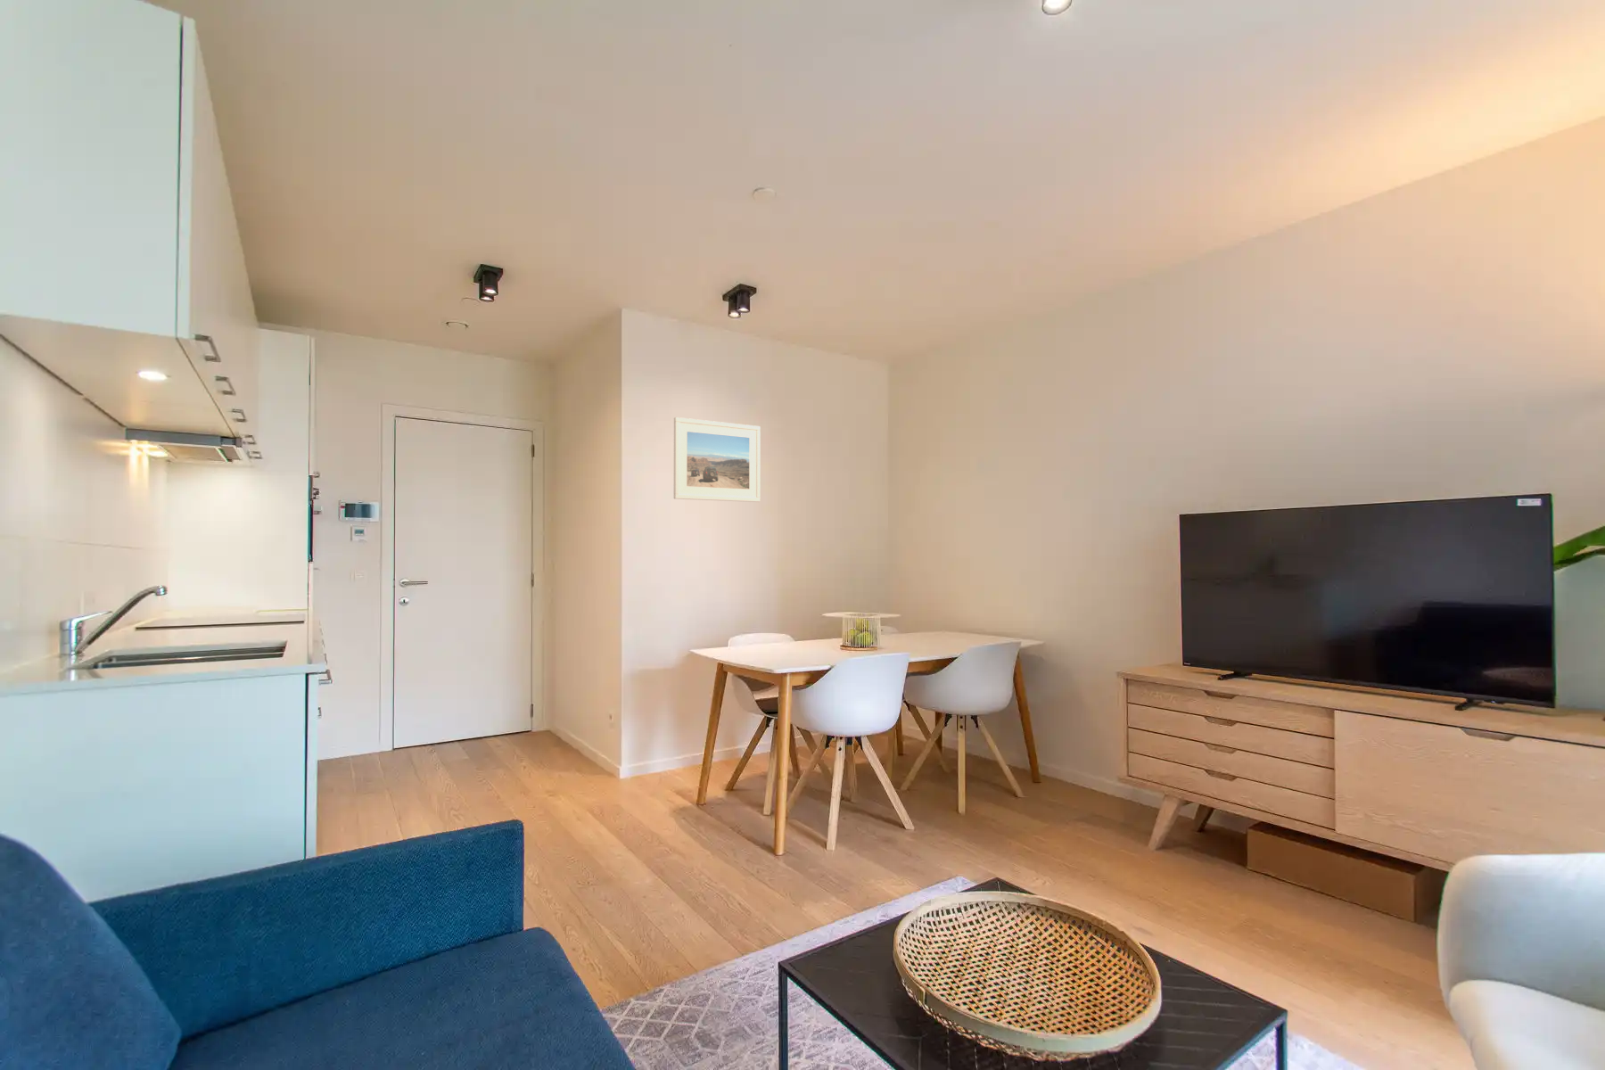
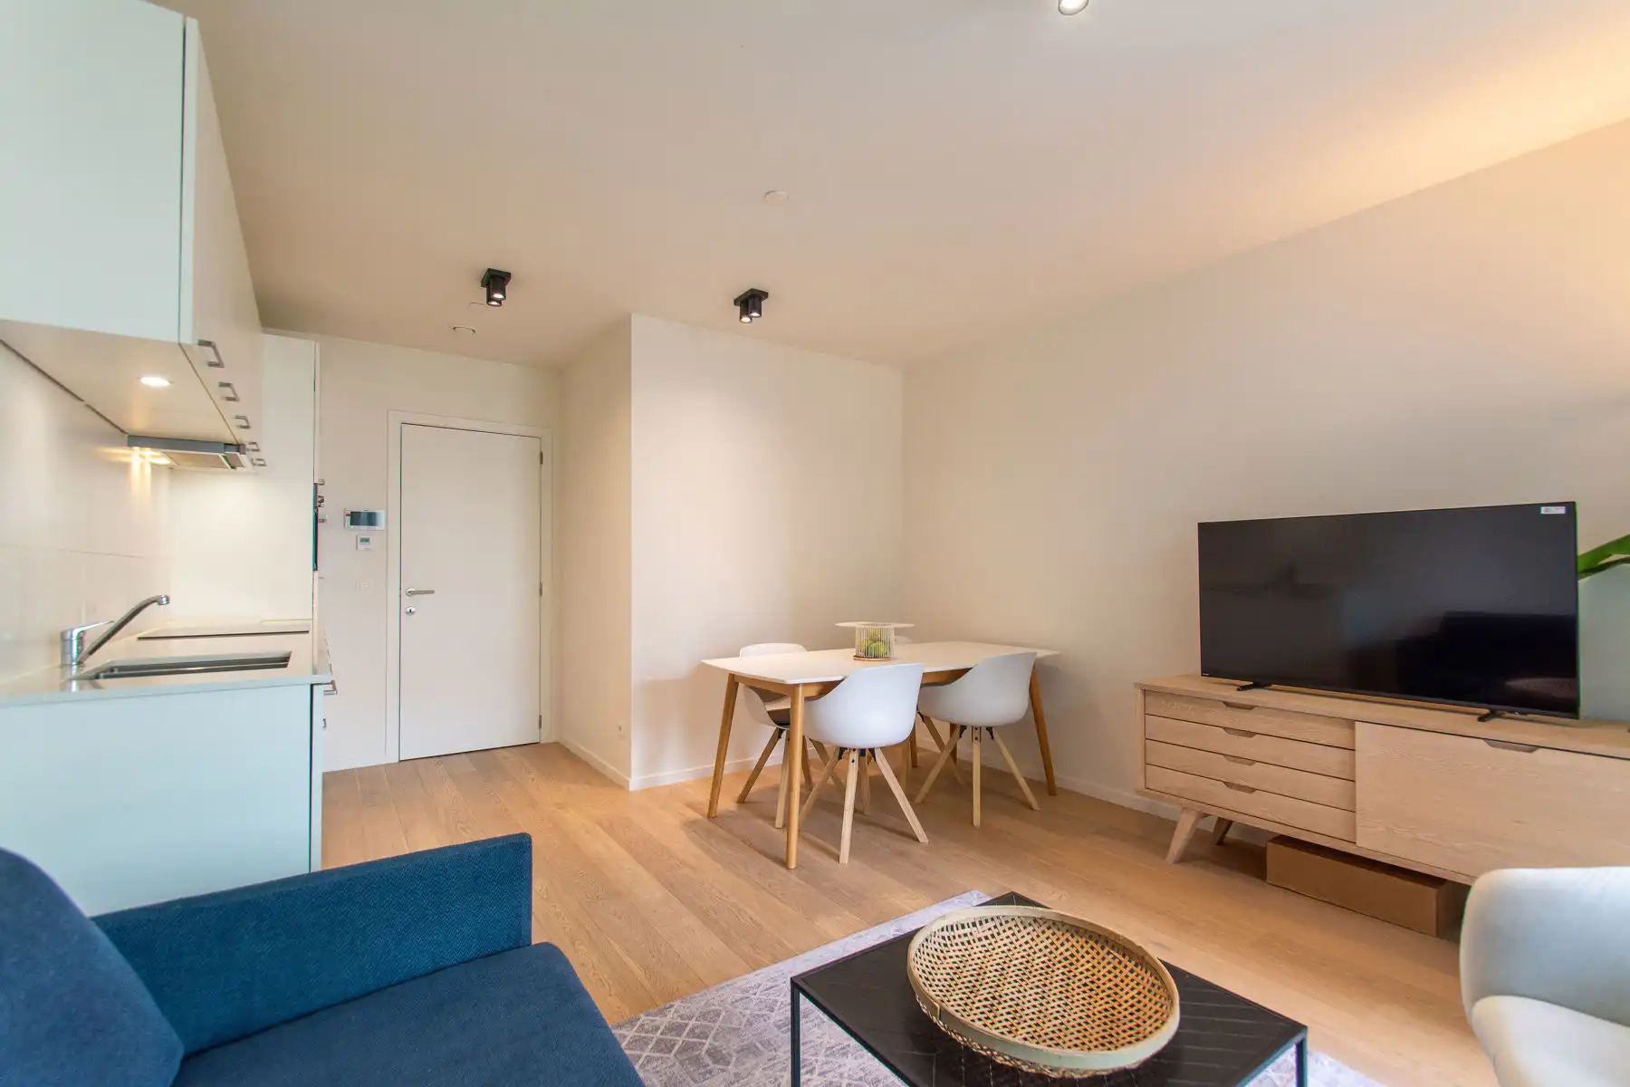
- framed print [674,417,762,503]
